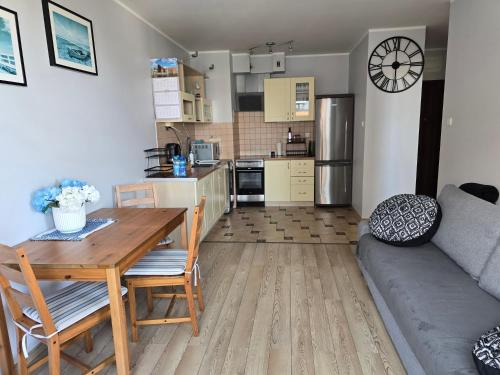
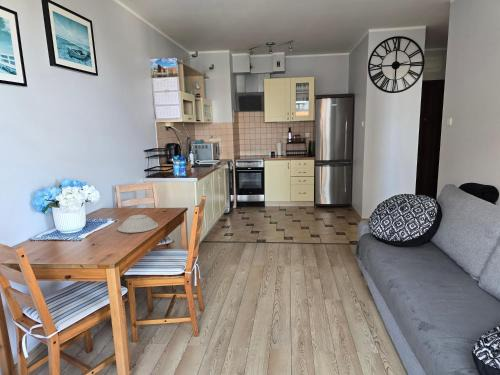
+ bowl [117,214,159,234]
